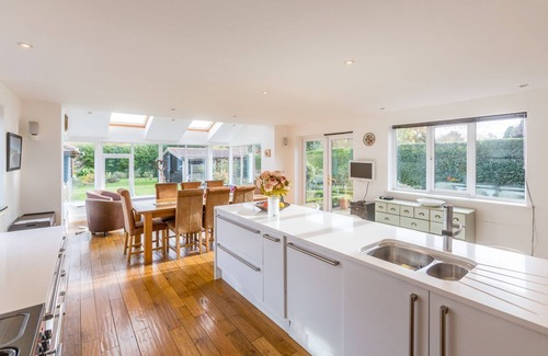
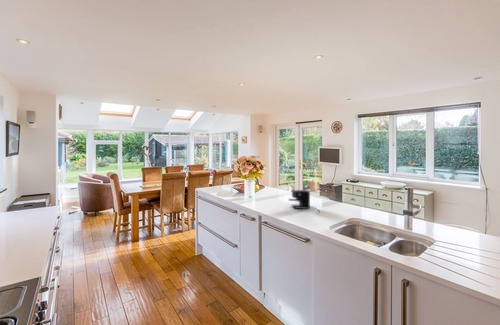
+ coffee maker [288,189,321,213]
